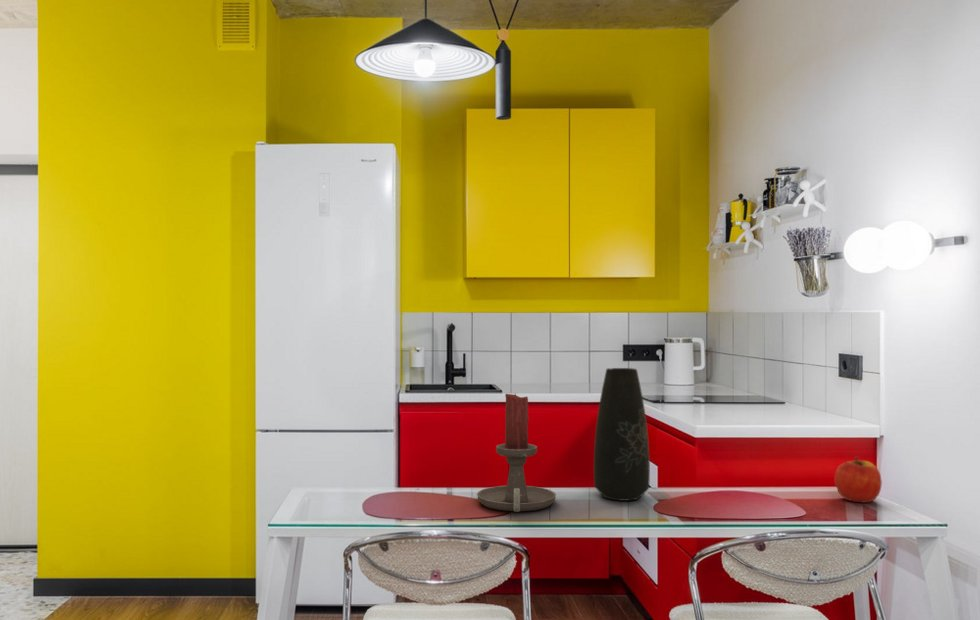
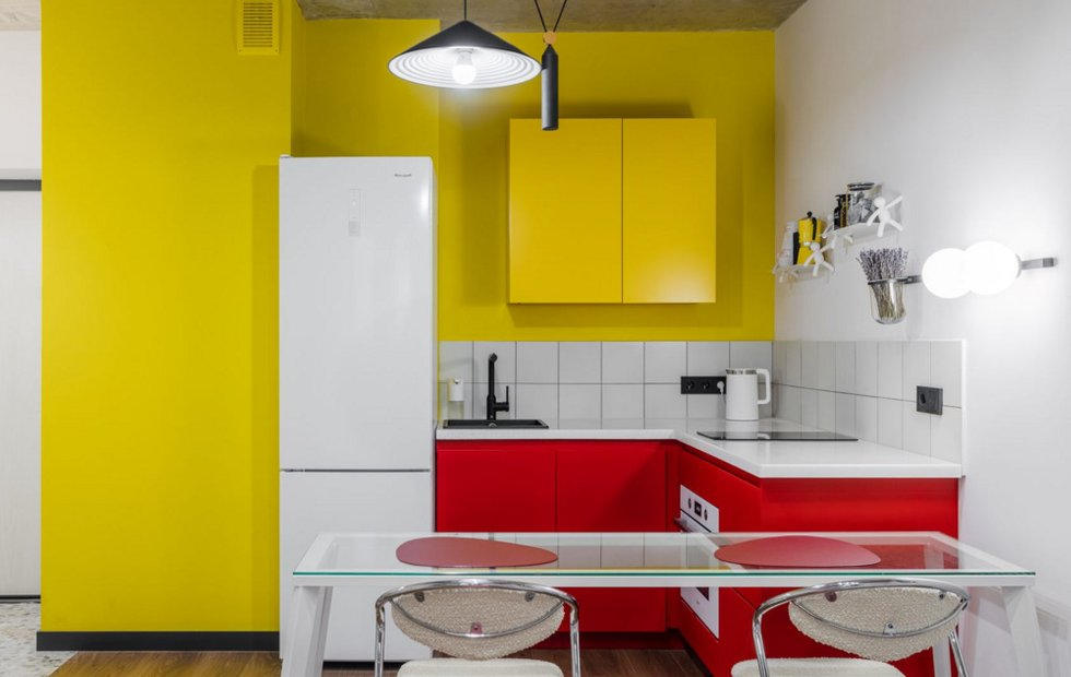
- apple [834,455,883,503]
- candle holder [476,393,557,513]
- vase [593,367,651,502]
